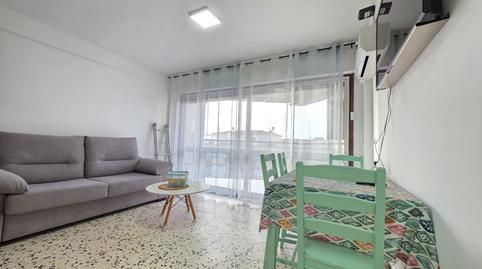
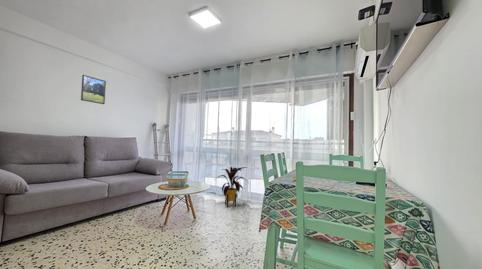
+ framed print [80,74,107,105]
+ house plant [215,166,249,208]
